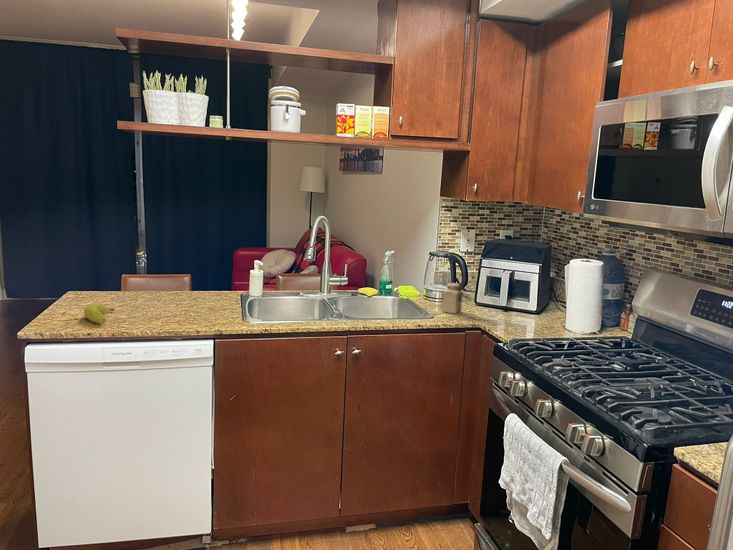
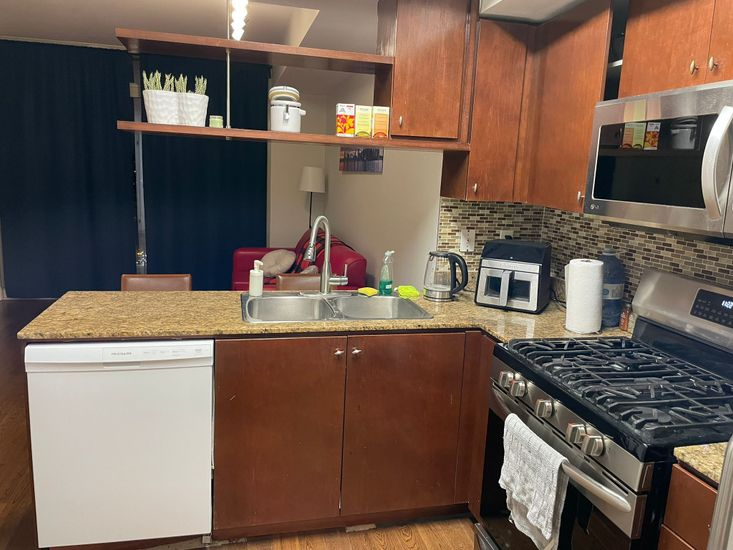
- salt shaker [441,282,463,315]
- fruit [83,303,115,325]
